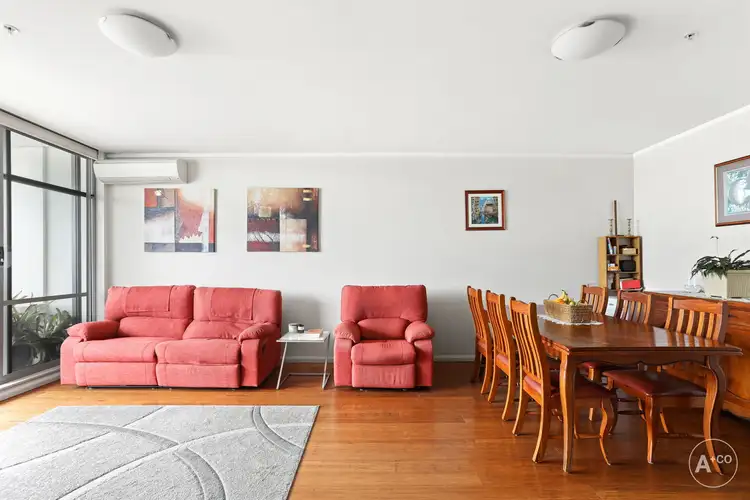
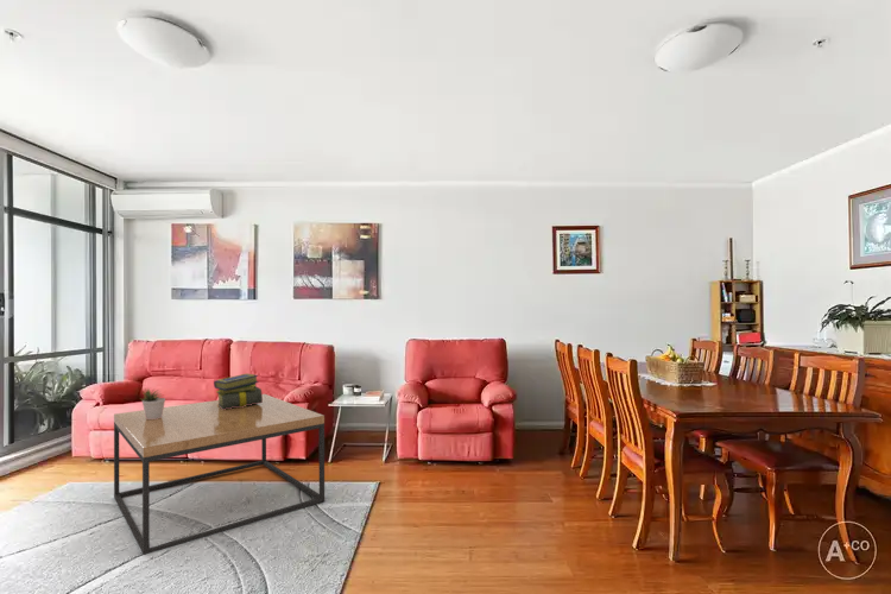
+ potted plant [138,387,166,419]
+ coffee table [113,393,326,556]
+ stack of books [213,373,263,410]
